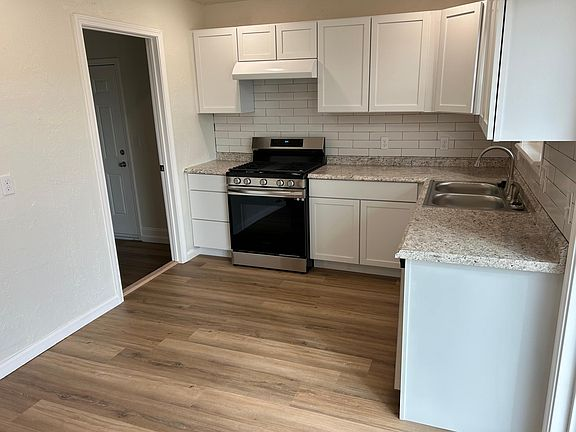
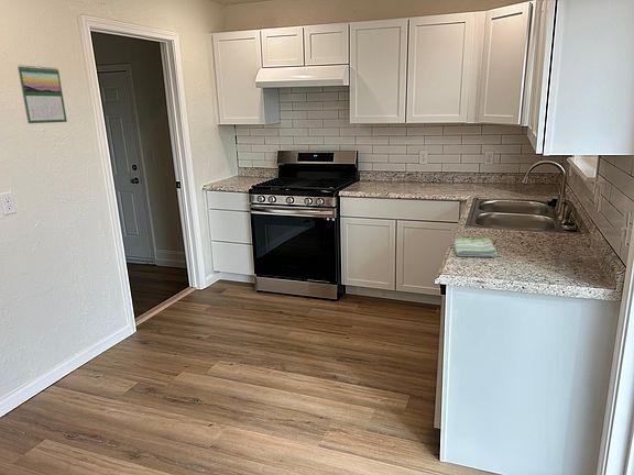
+ calendar [17,64,68,124]
+ dish towel [452,238,499,258]
